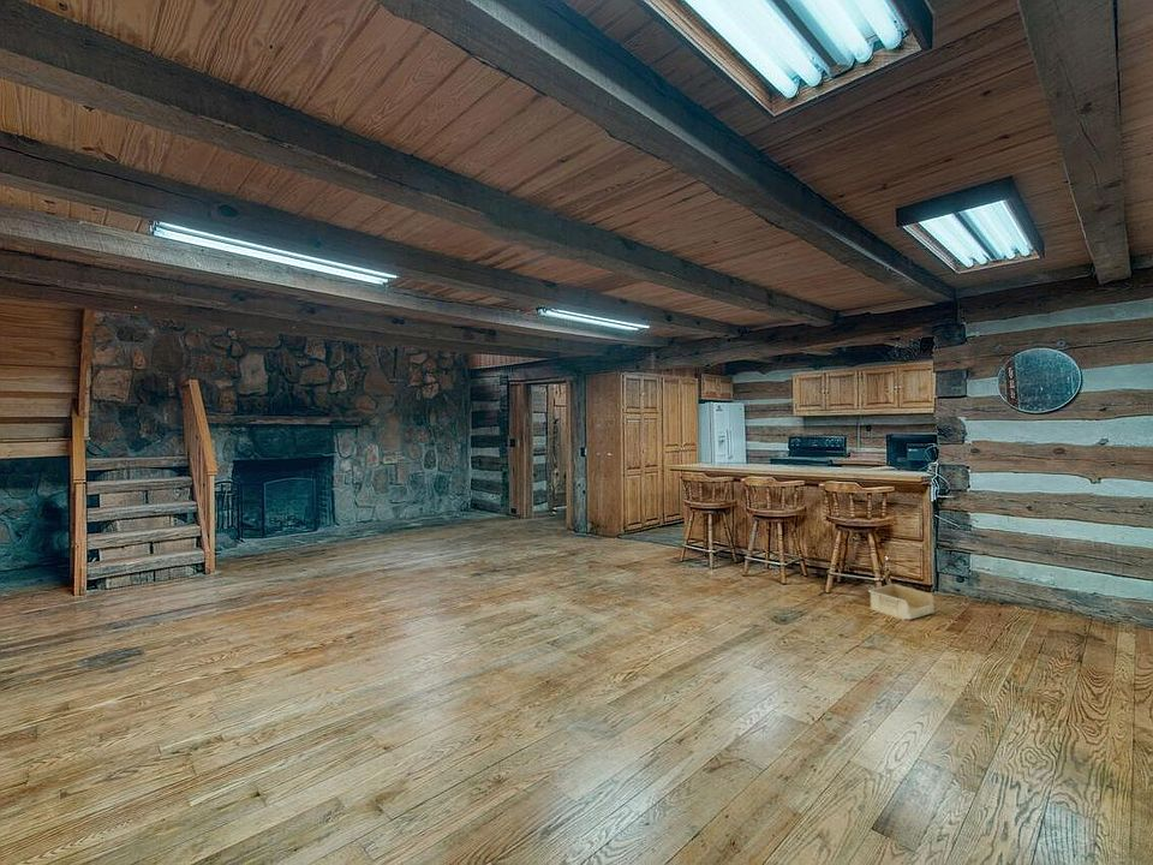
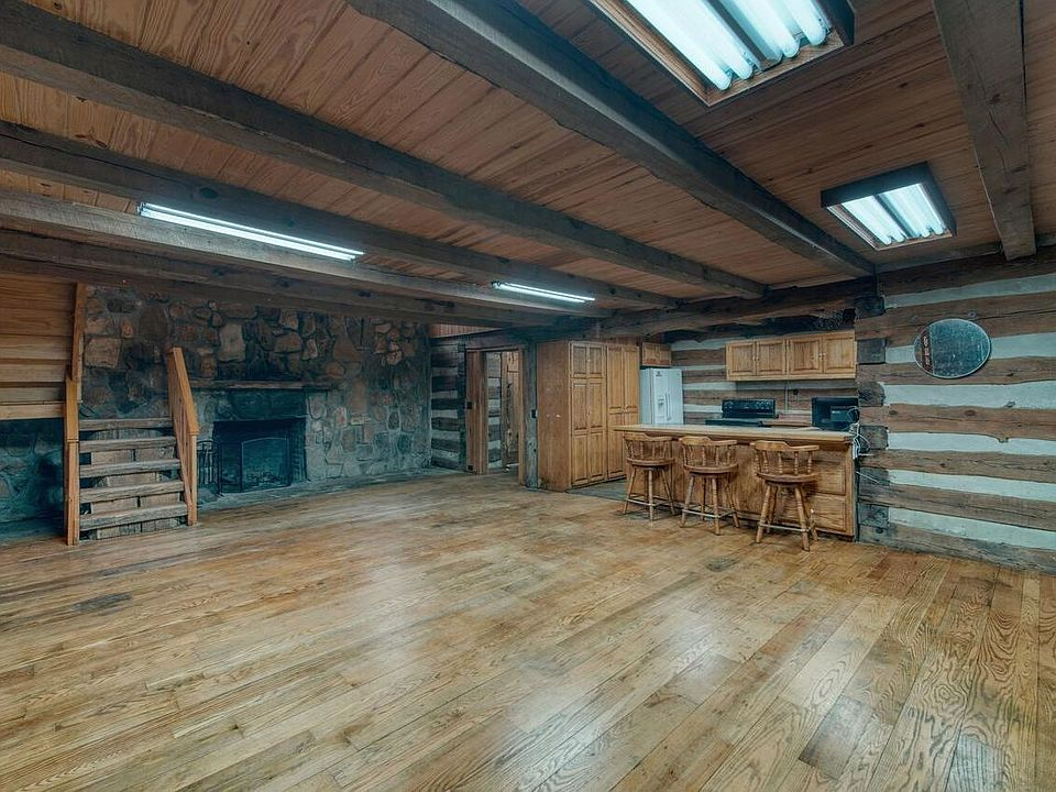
- storage bin [867,583,936,621]
